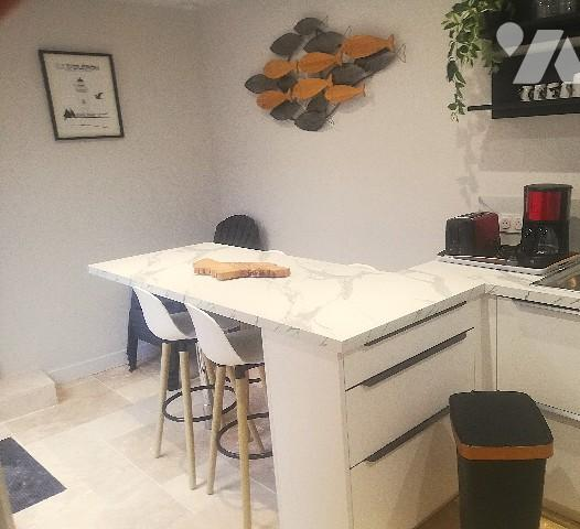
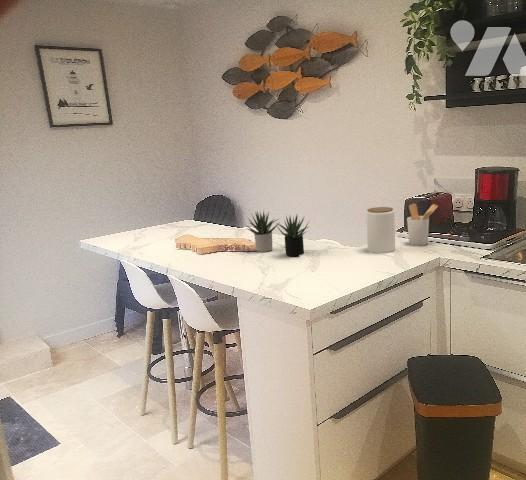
+ succulent plant [245,210,310,257]
+ utensil holder [406,203,439,247]
+ jar [365,206,396,254]
